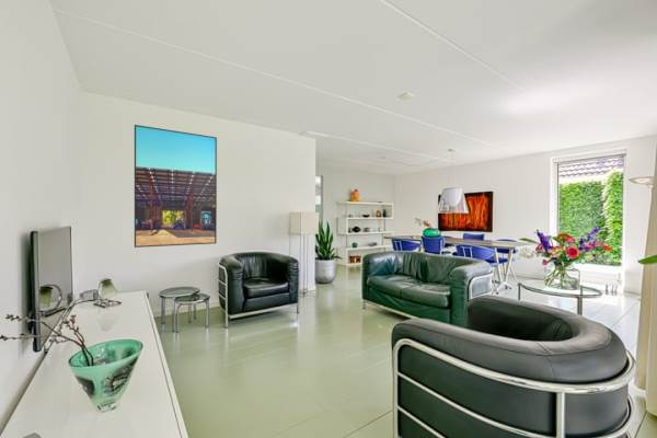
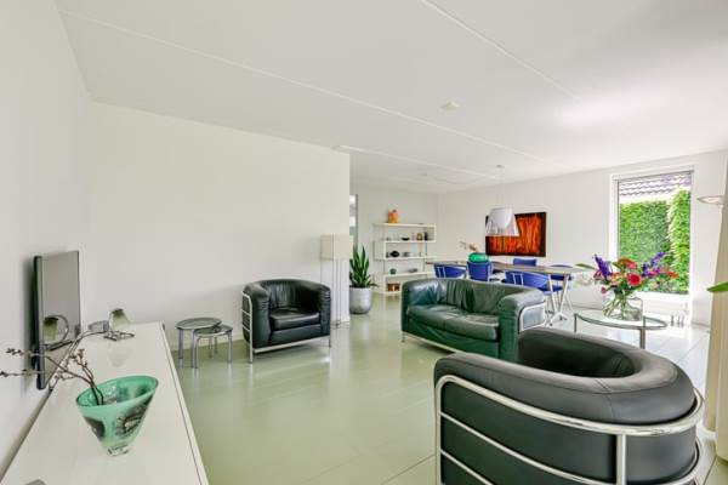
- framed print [134,124,218,249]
